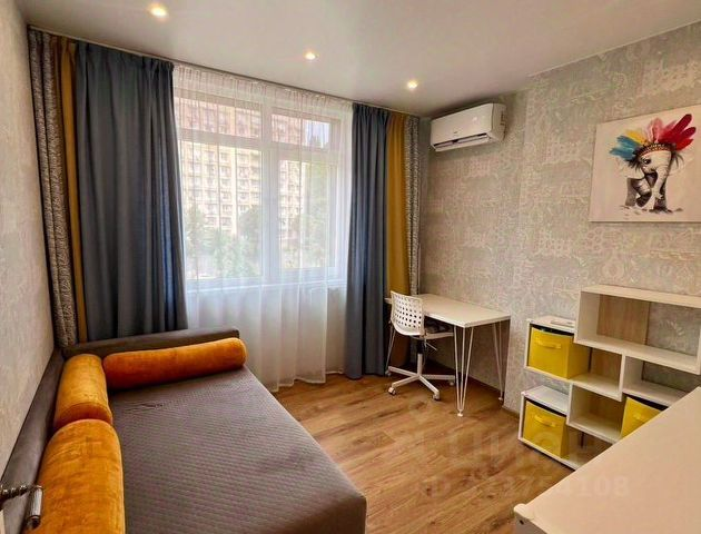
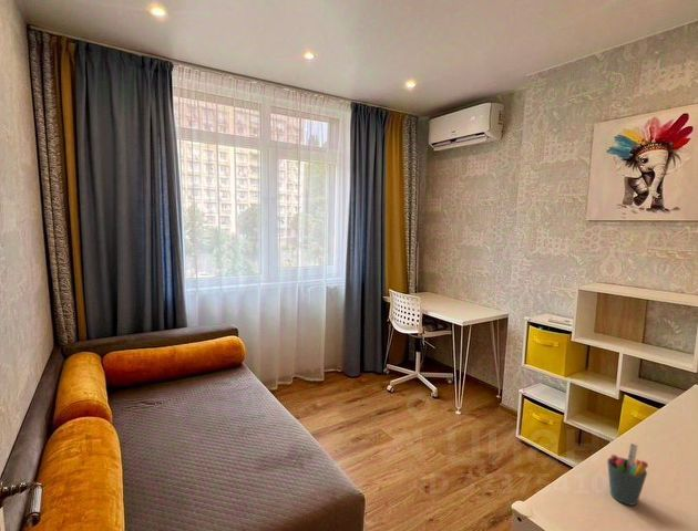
+ pen holder [606,442,649,507]
